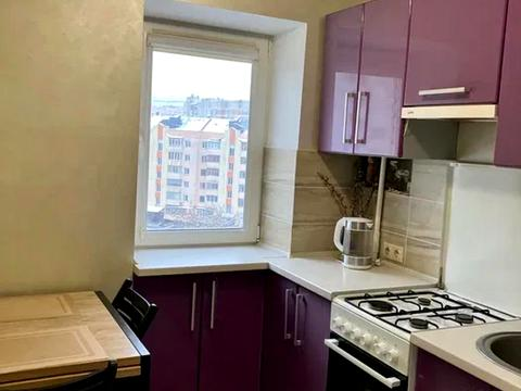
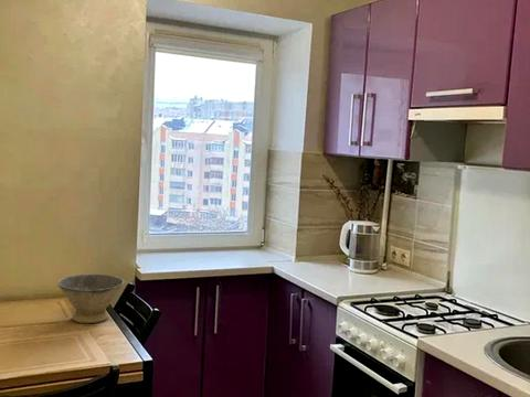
+ bowl [56,273,125,324]
